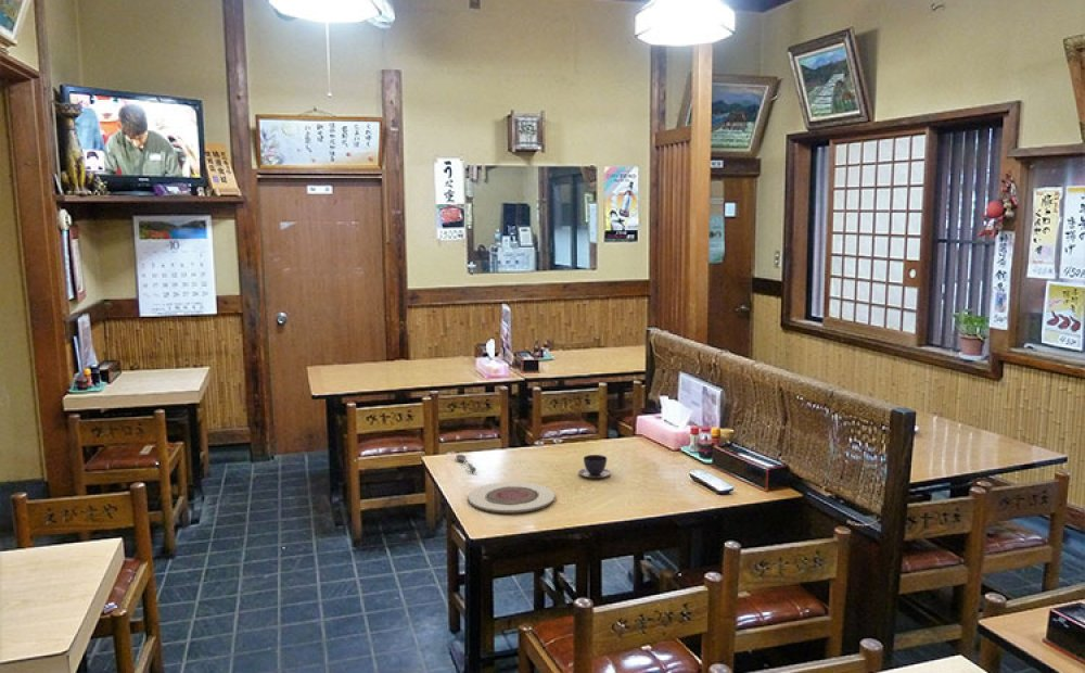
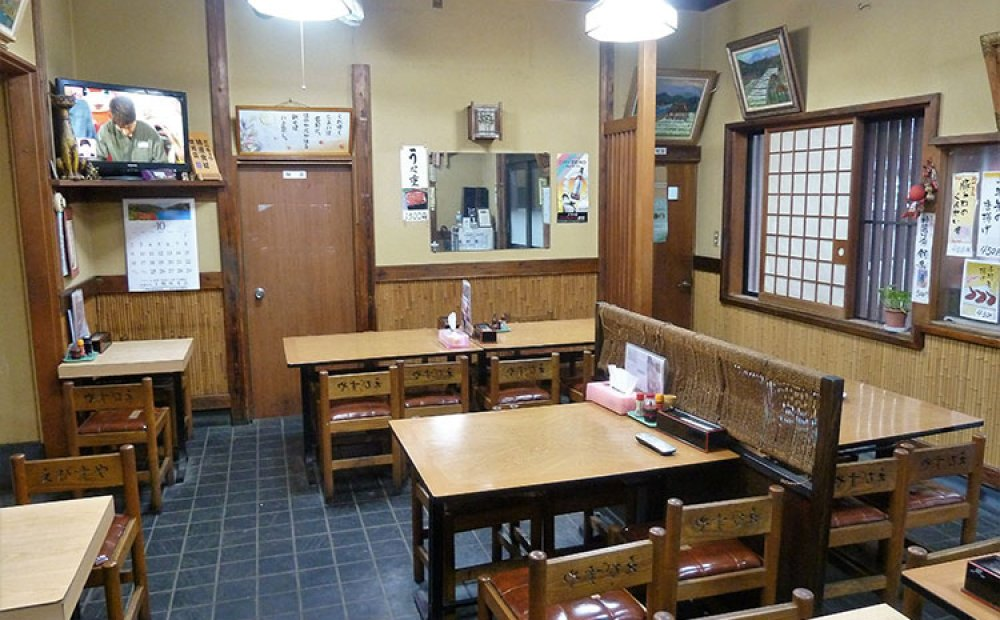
- teacup [577,454,612,479]
- soupspoon [455,454,477,473]
- plate [467,481,556,513]
